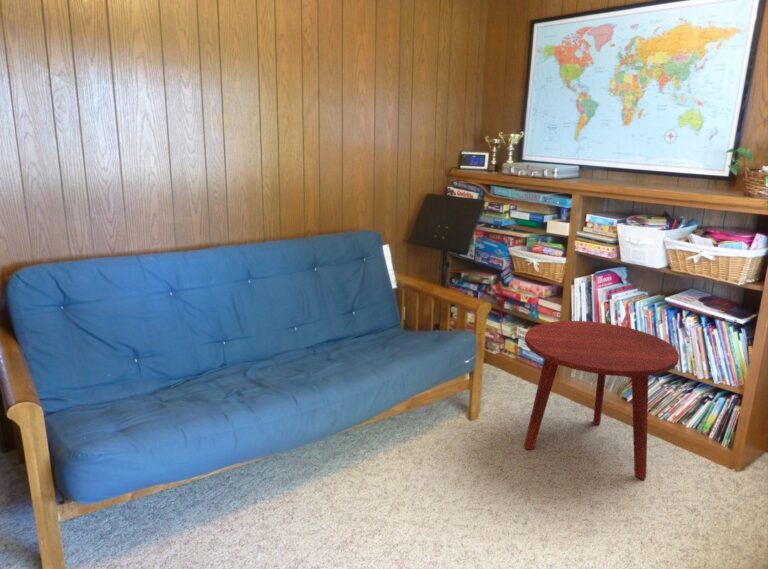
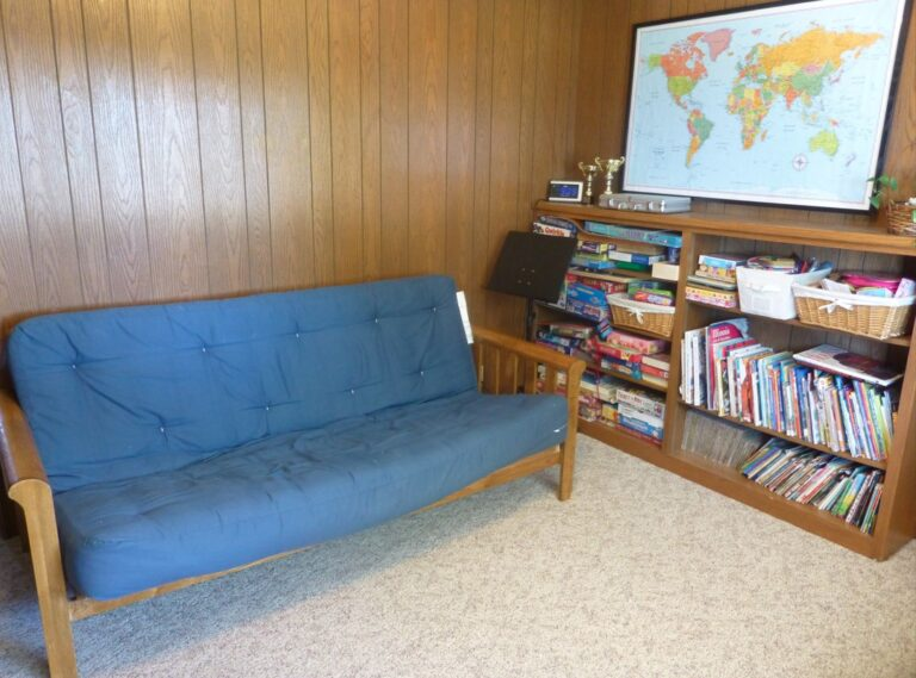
- side table [523,320,680,480]
